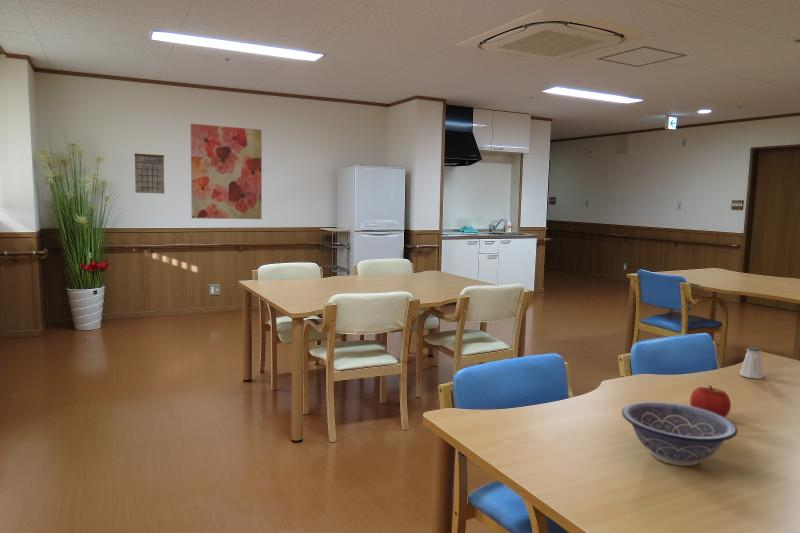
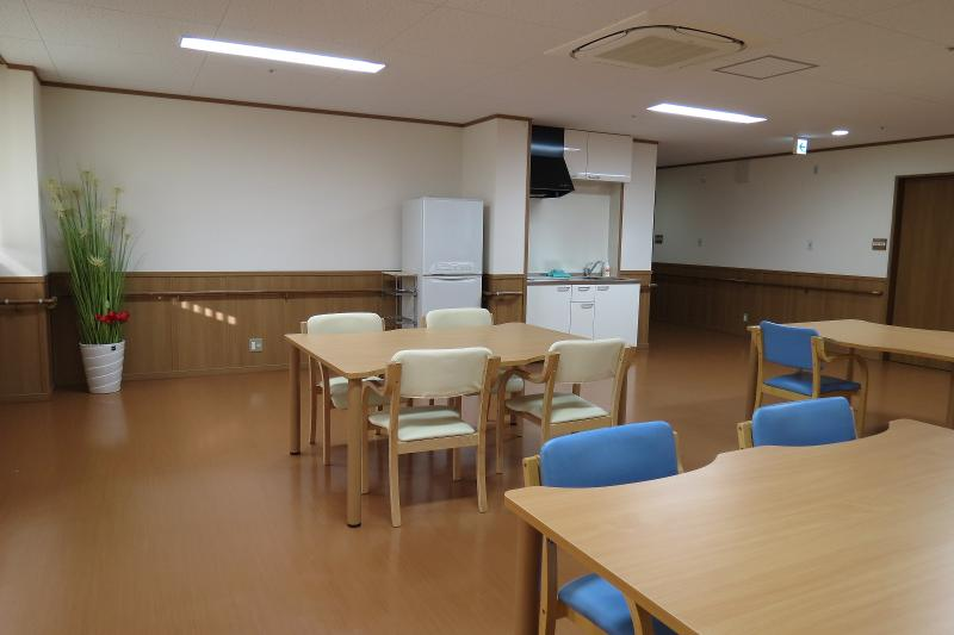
- apple [689,384,732,418]
- decorative bowl [621,400,738,467]
- calendar [133,144,165,195]
- saltshaker [739,346,764,380]
- wall art [190,123,263,220]
